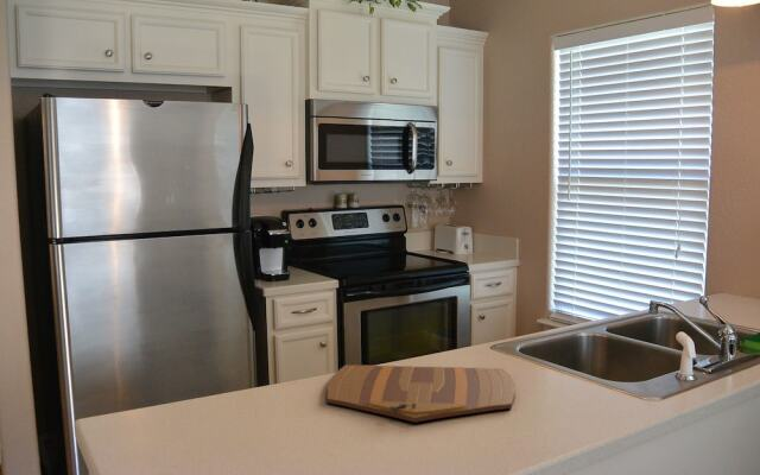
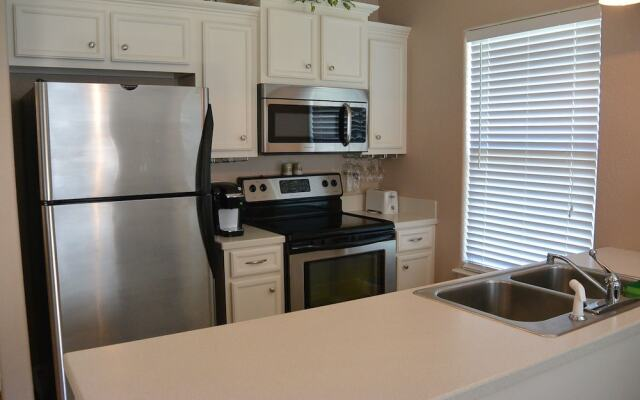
- cutting board [327,363,517,424]
